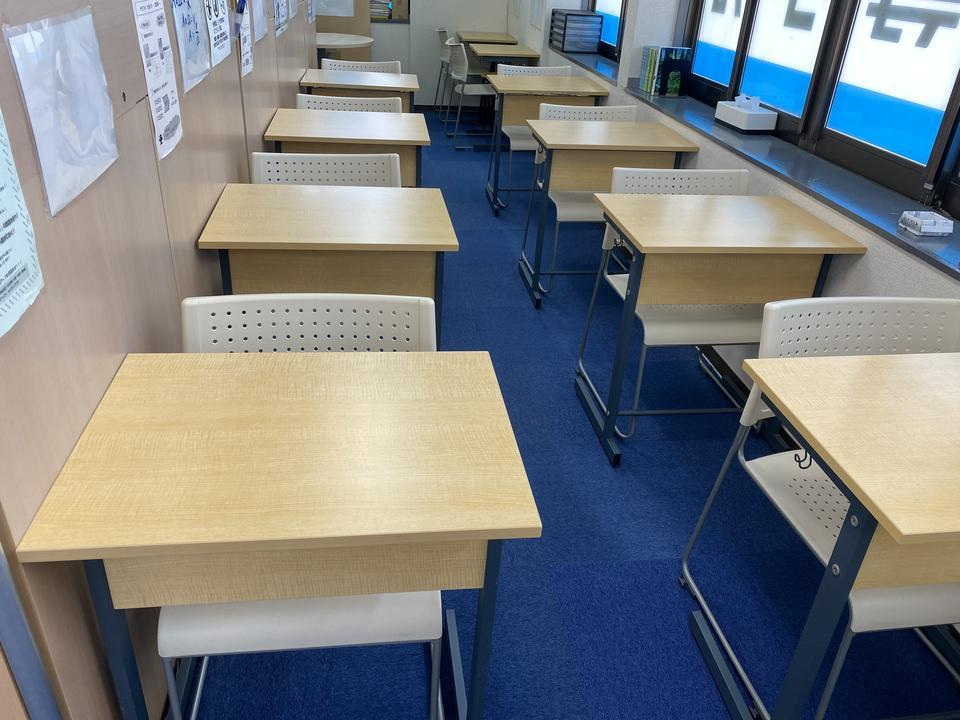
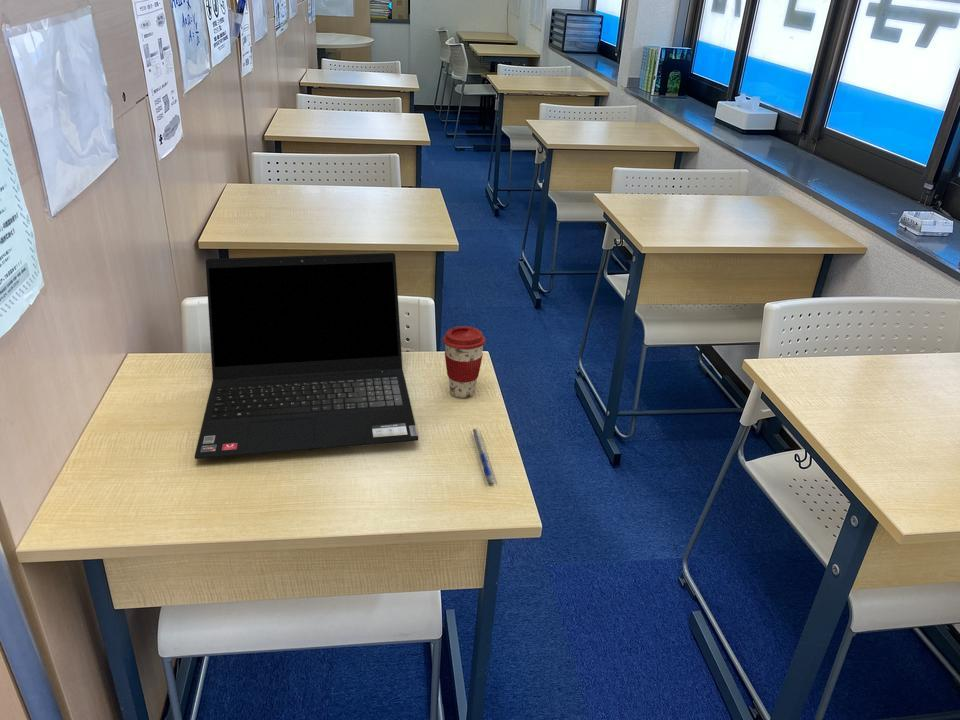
+ pen [469,428,498,486]
+ laptop computer [193,252,419,460]
+ coffee cup [442,325,486,399]
